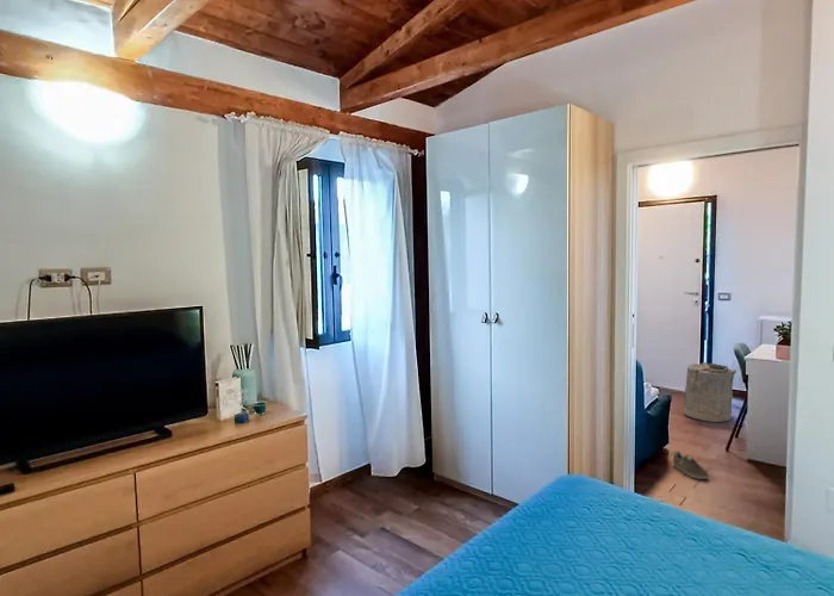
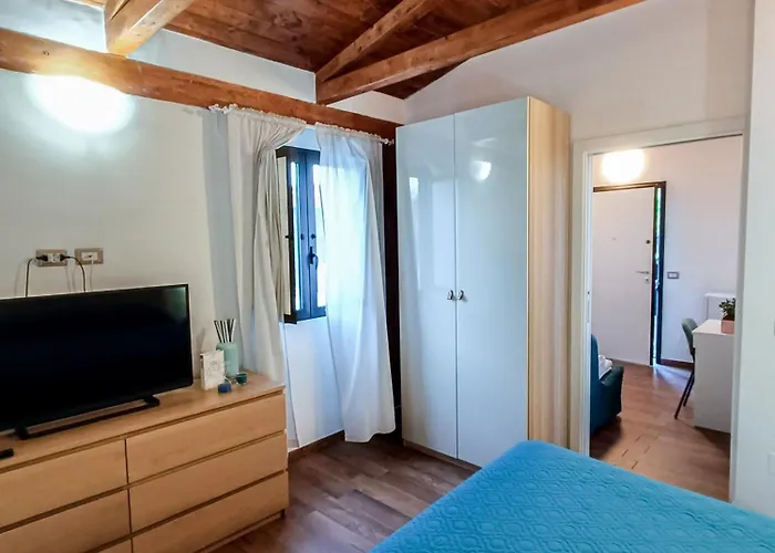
- sneaker [672,449,710,480]
- laundry hamper [683,361,737,423]
